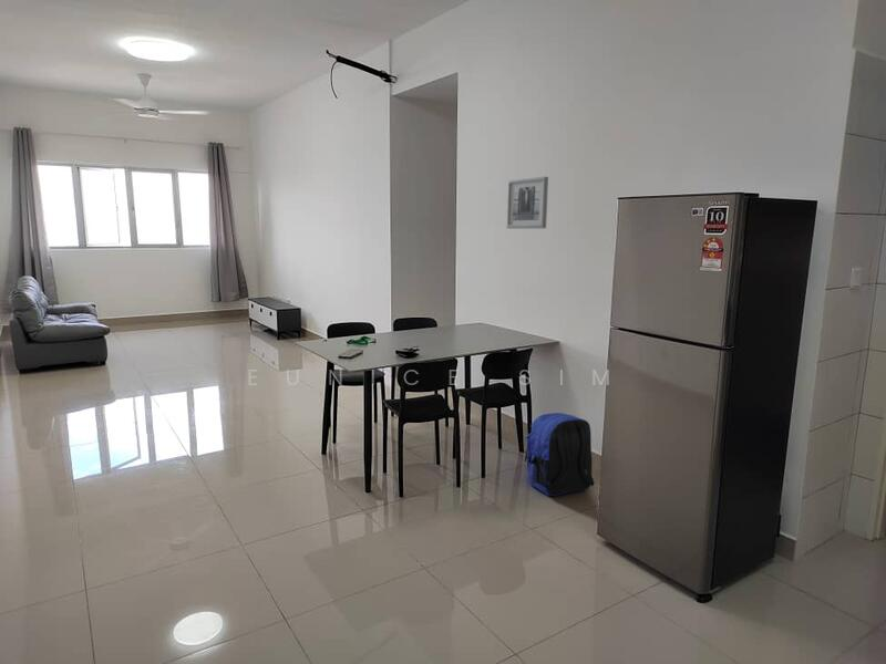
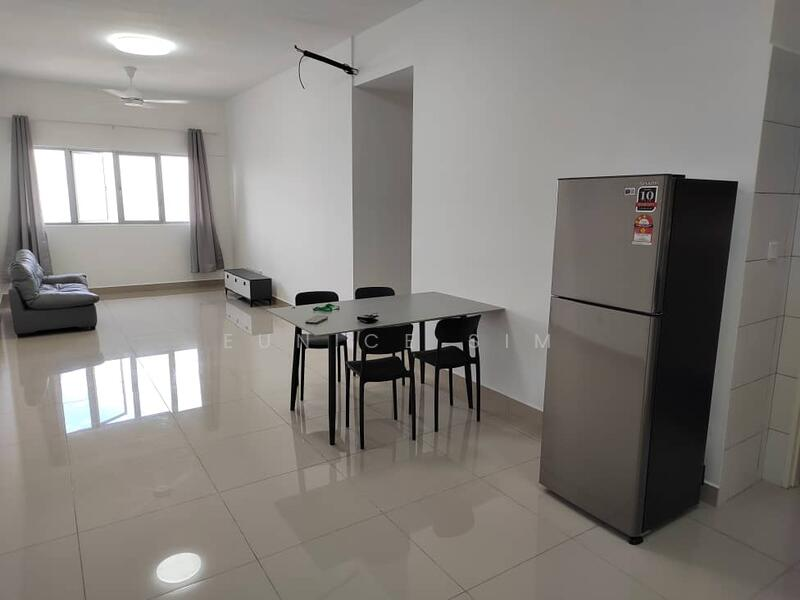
- backpack [523,412,596,497]
- wall art [505,176,549,229]
